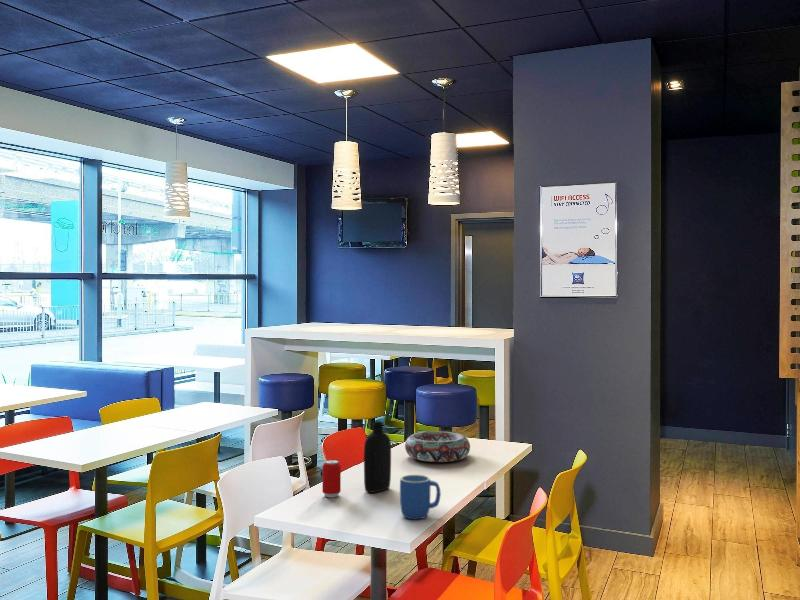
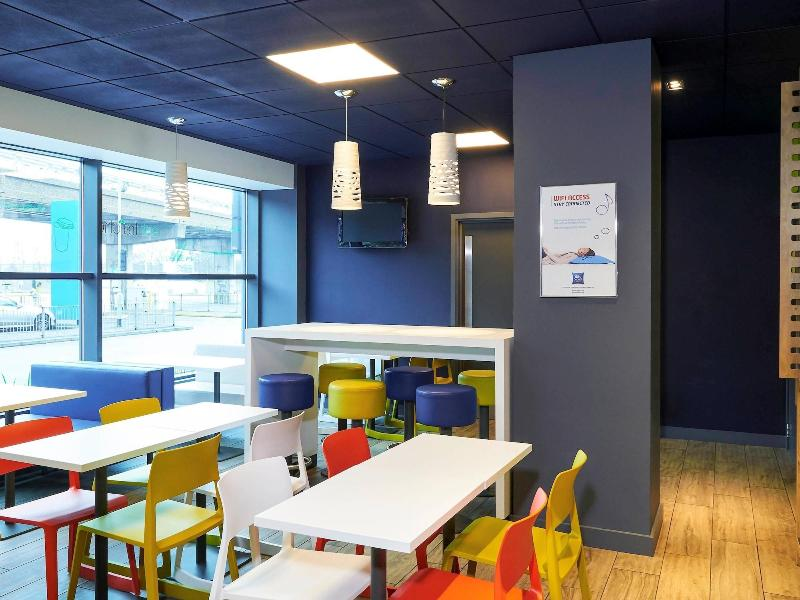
- mug [399,474,442,520]
- bottle [363,421,392,494]
- beverage can [322,459,342,498]
- decorative bowl [404,430,471,463]
